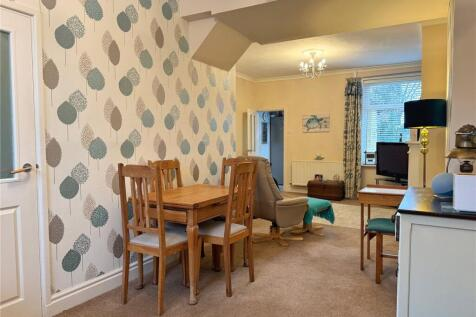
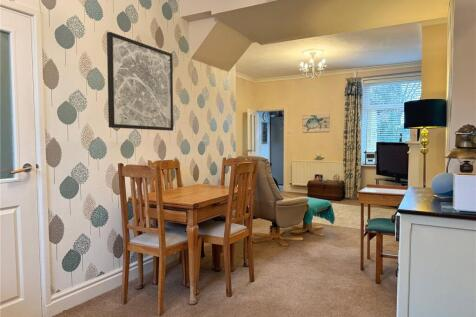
+ wall art [106,31,174,132]
